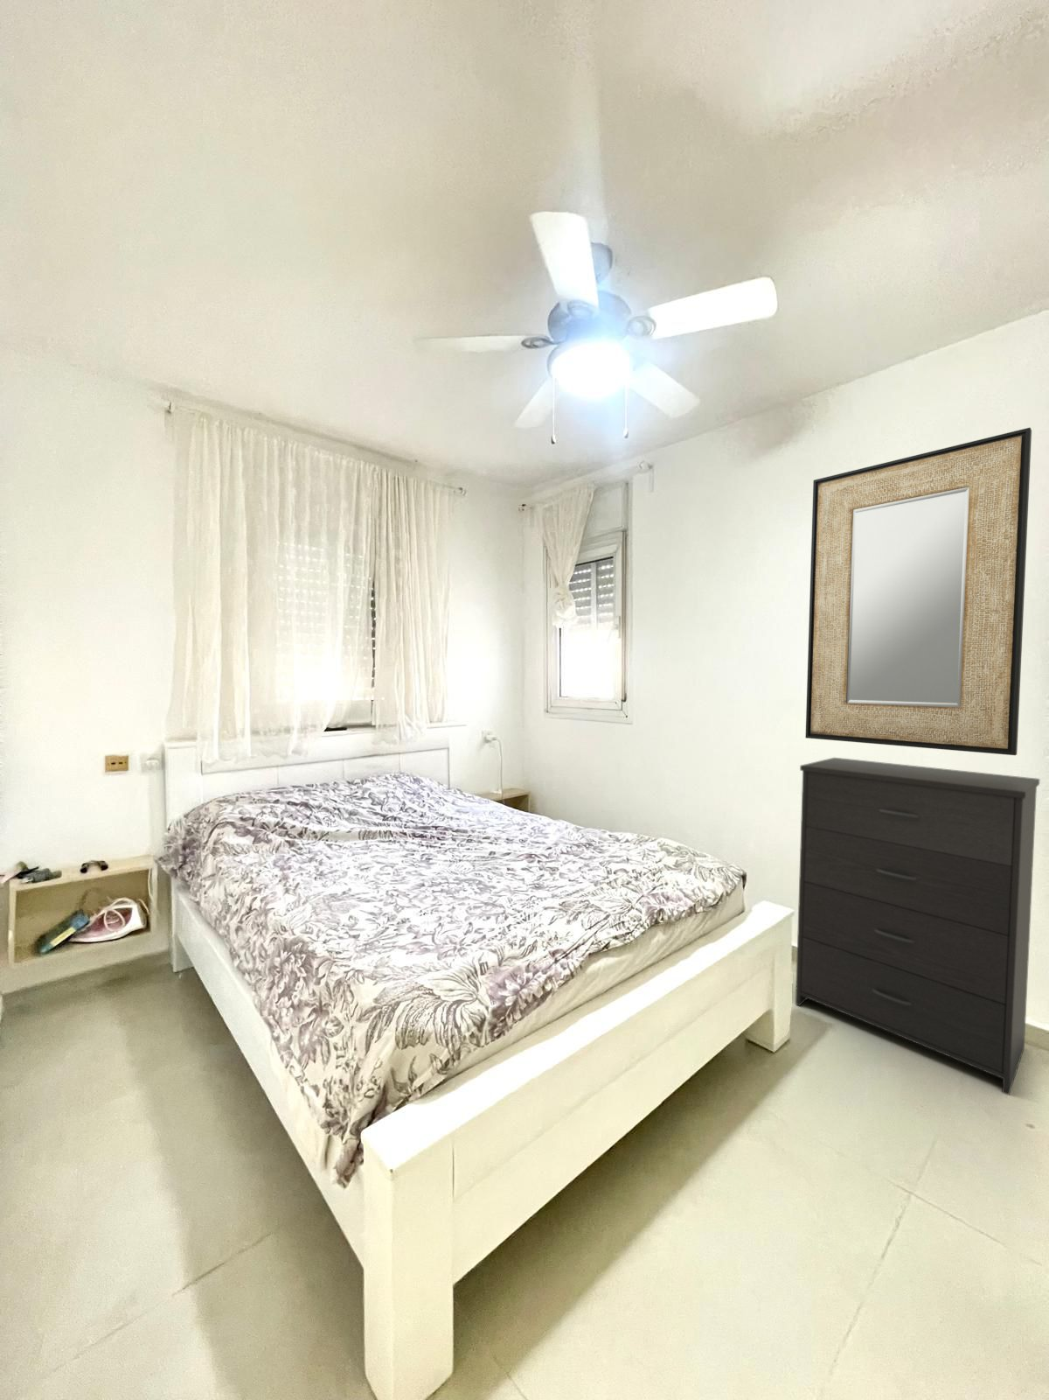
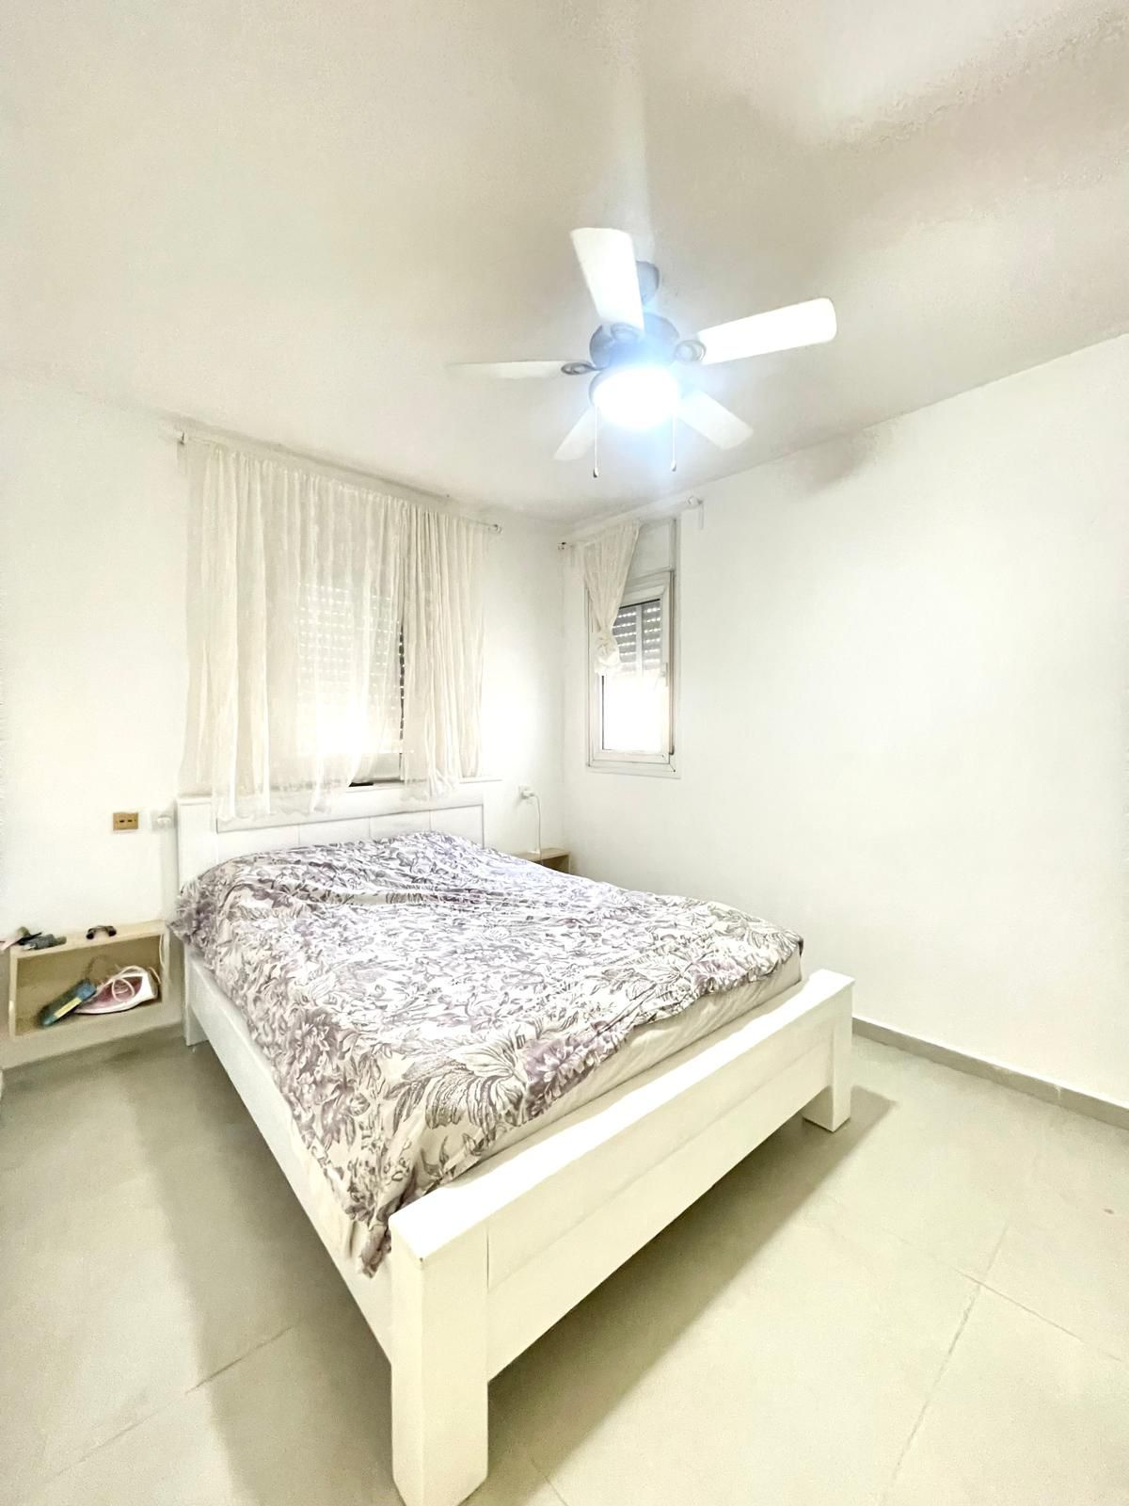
- home mirror [804,427,1032,756]
- dresser [794,757,1040,1097]
